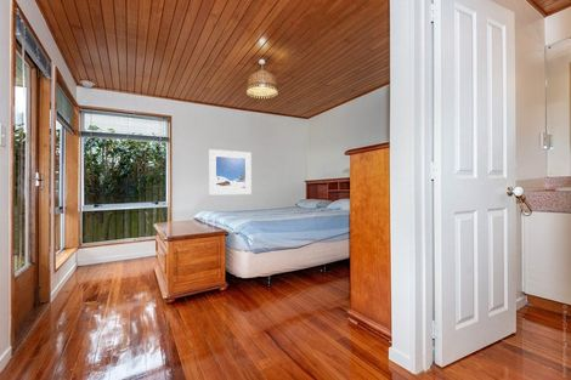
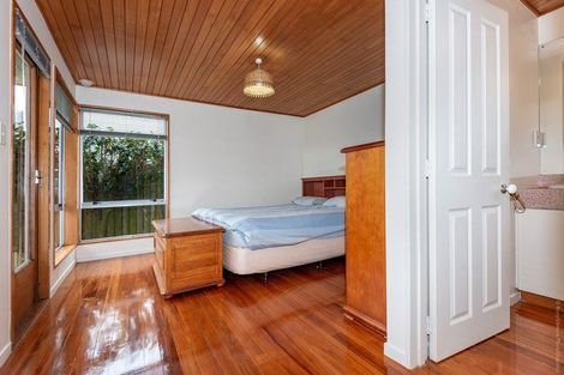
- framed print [208,148,253,195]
